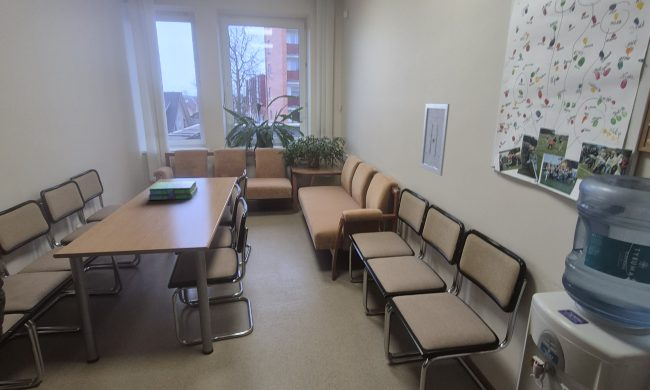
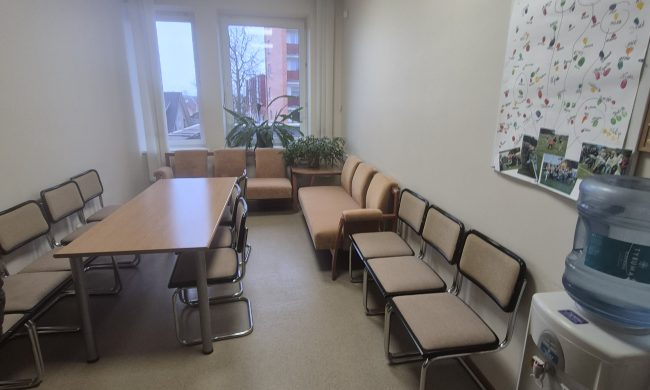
- wall art [419,102,450,177]
- stack of books [147,180,198,201]
